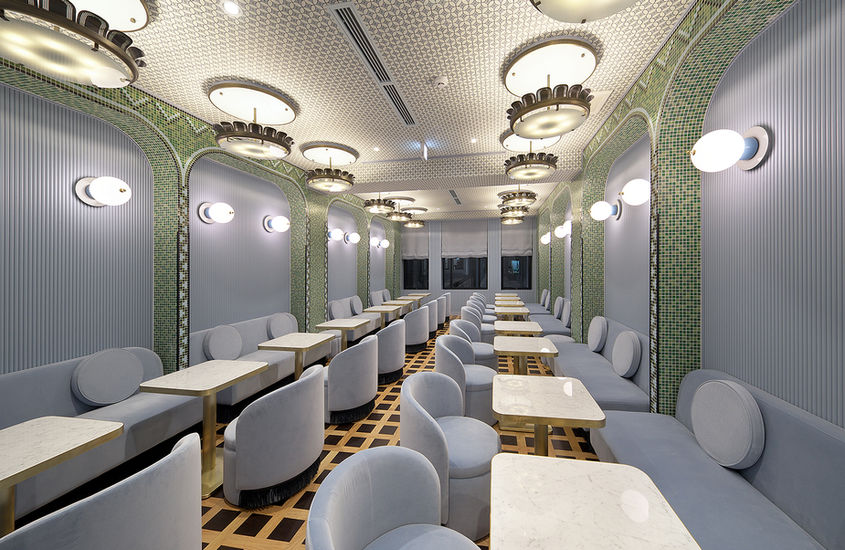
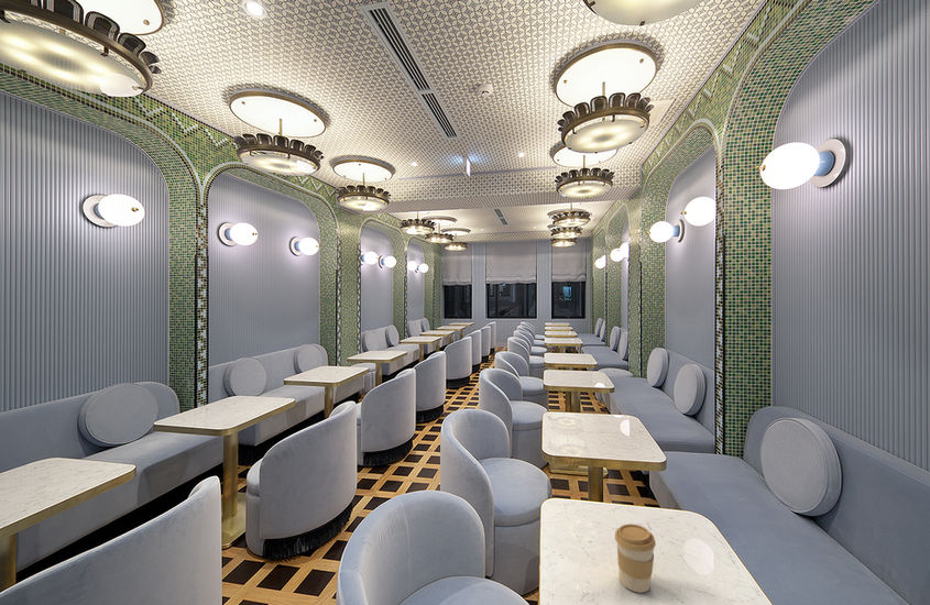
+ coffee cup [614,522,657,594]
